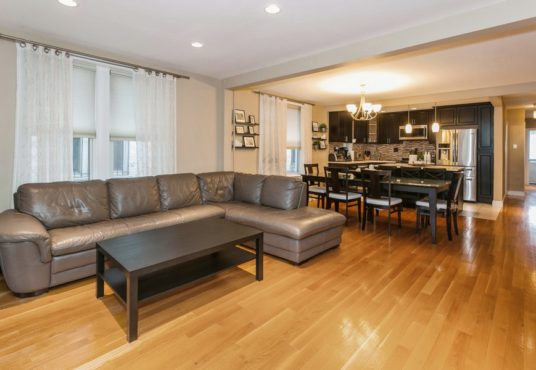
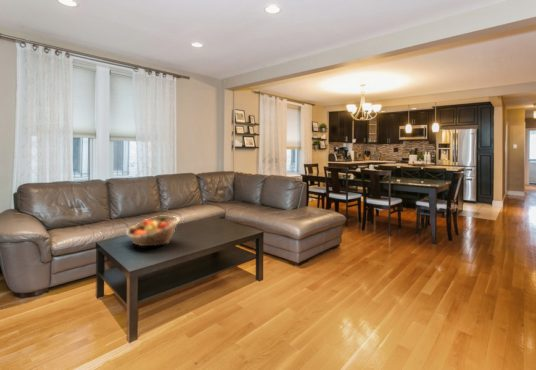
+ fruit basket [125,215,181,247]
